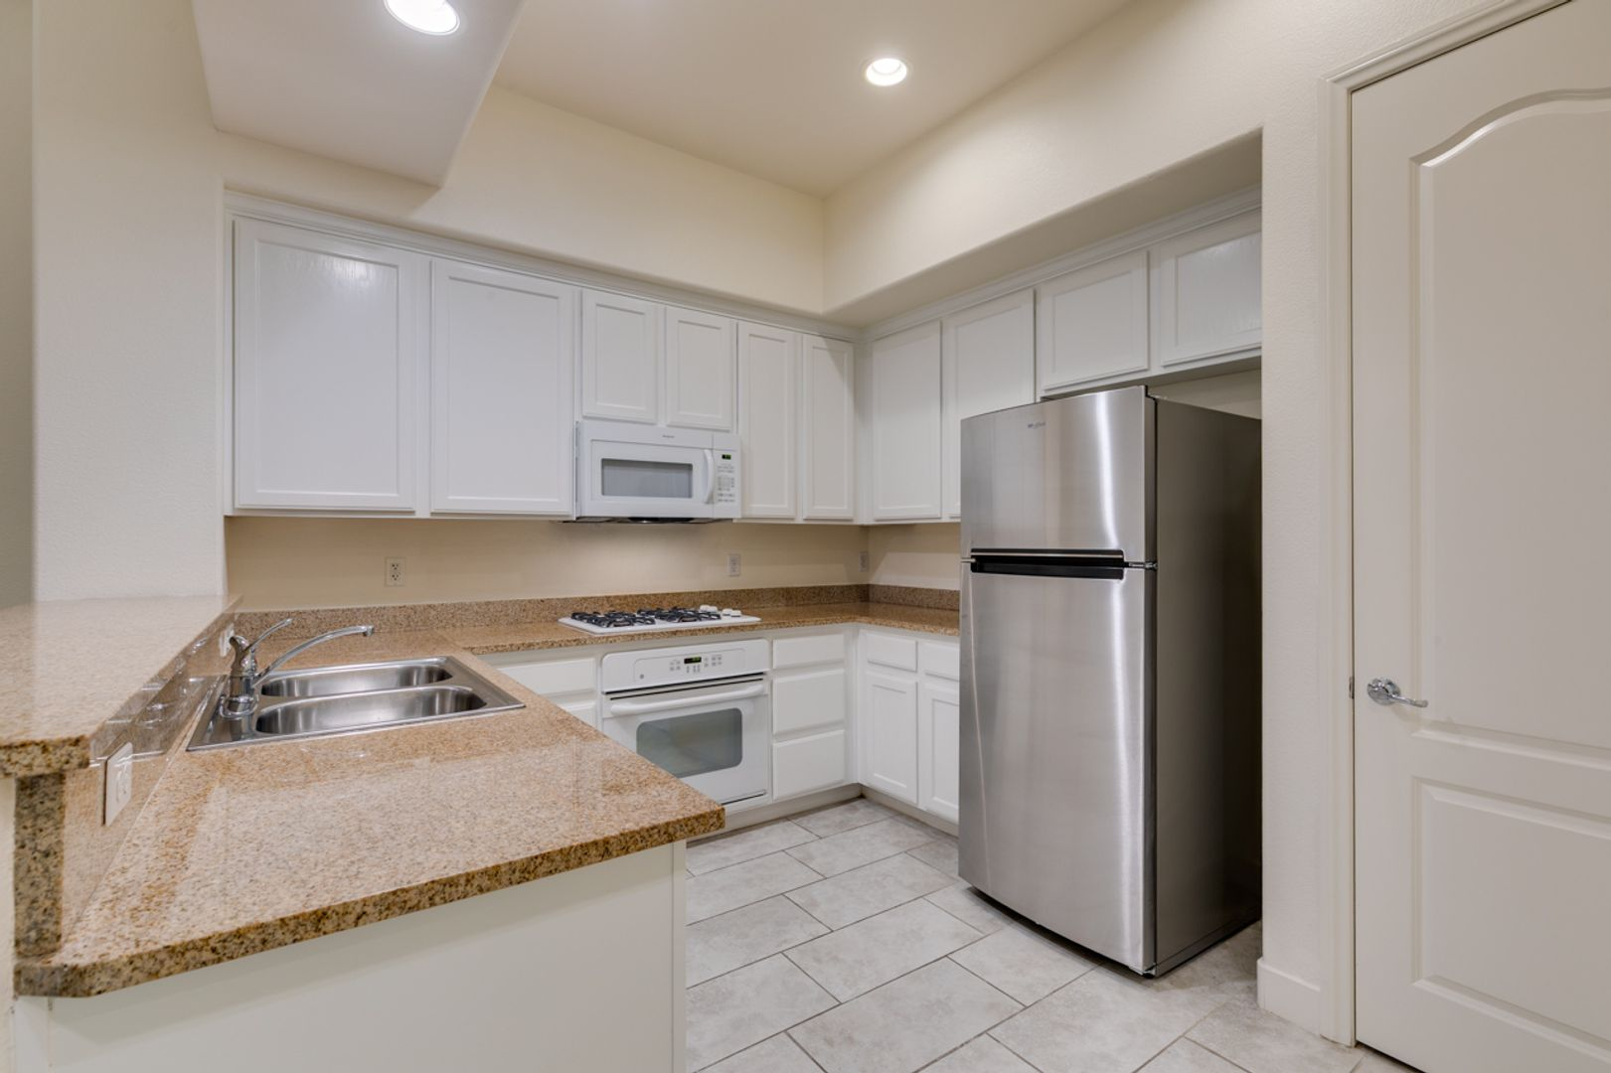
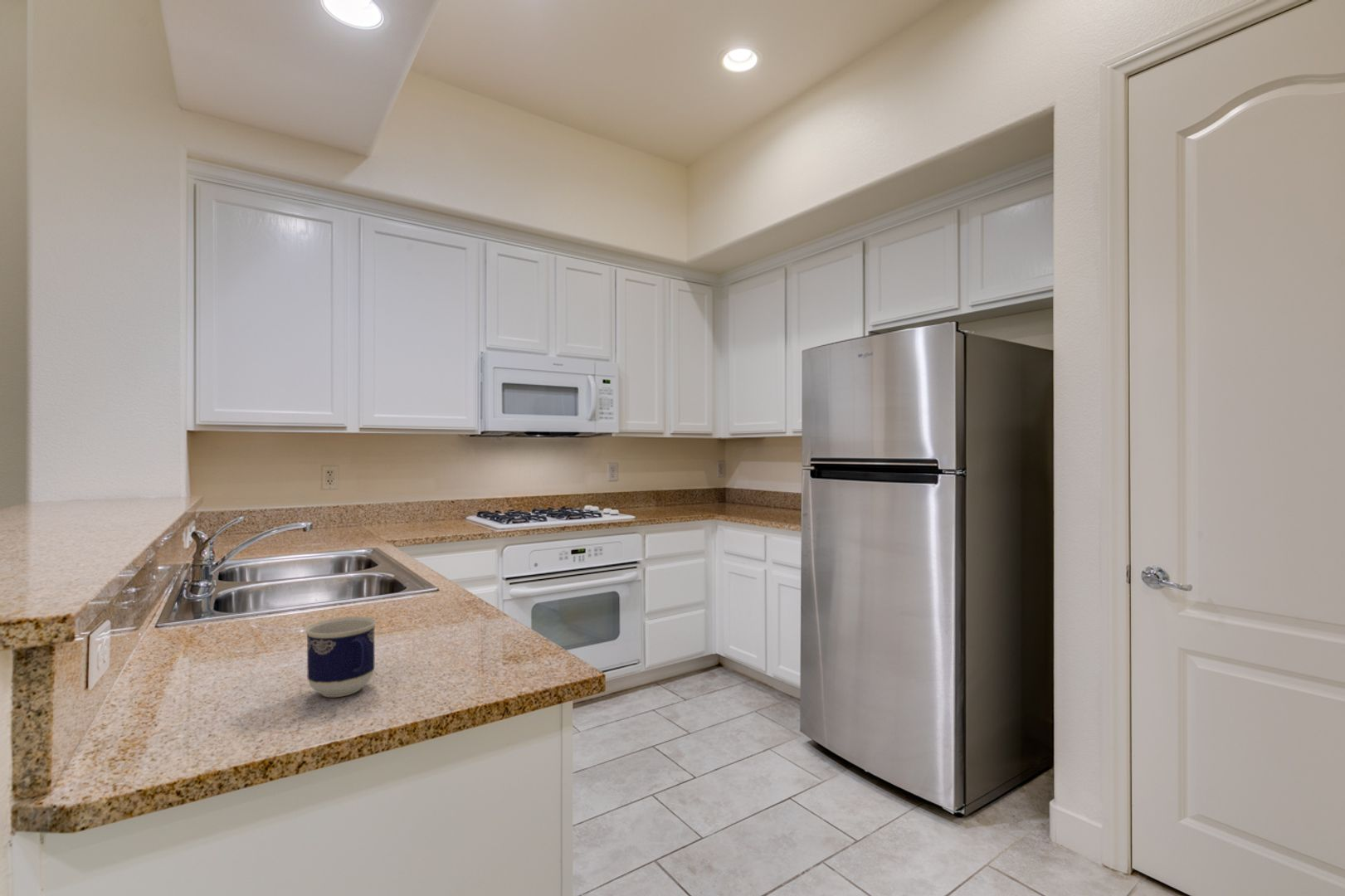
+ cup [304,616,378,698]
